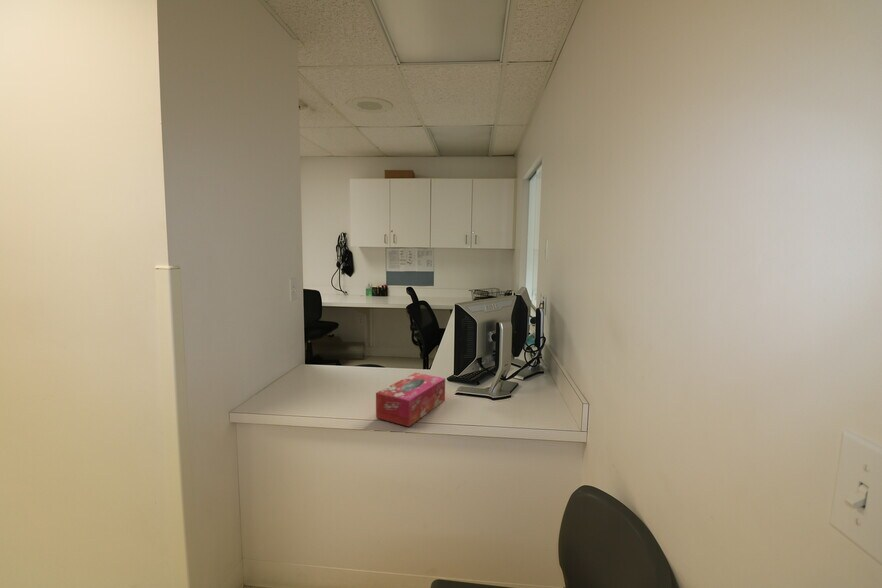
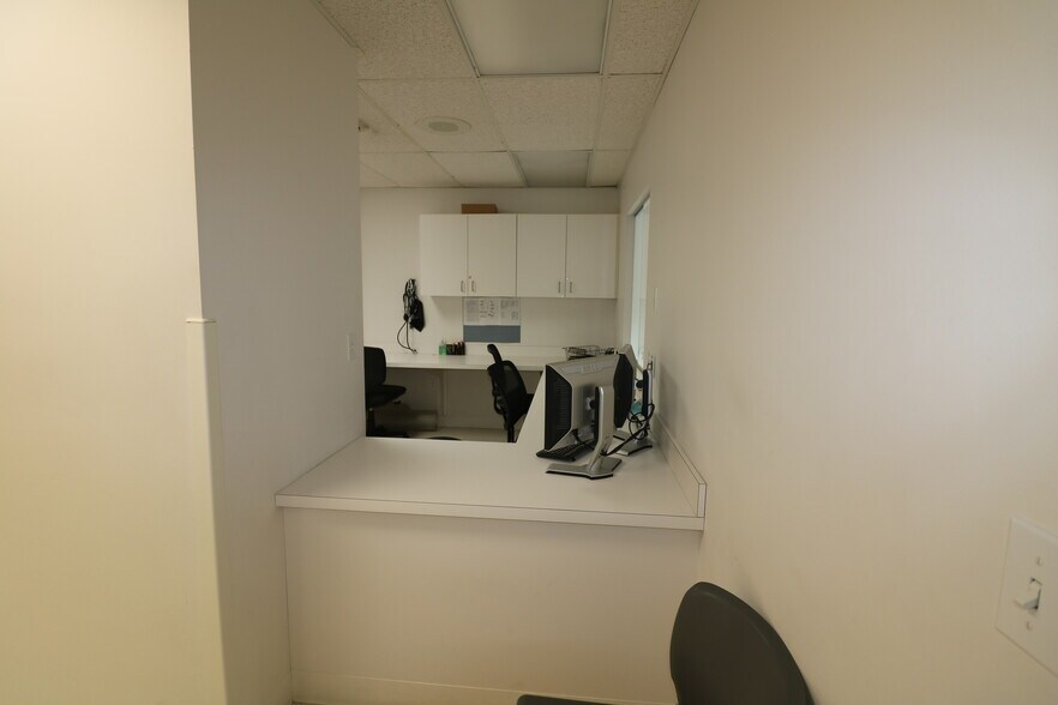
- tissue box [375,372,446,428]
